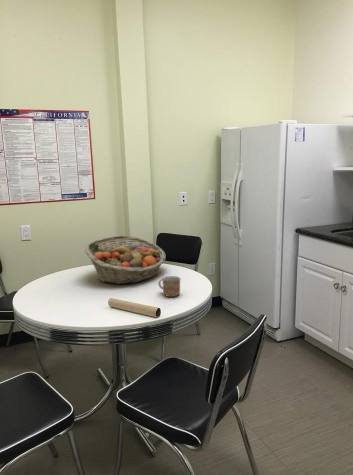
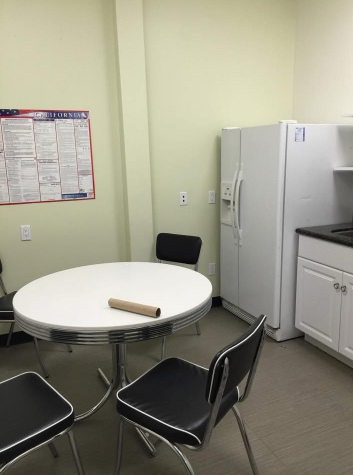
- mug [158,275,182,298]
- fruit basket [84,235,167,285]
